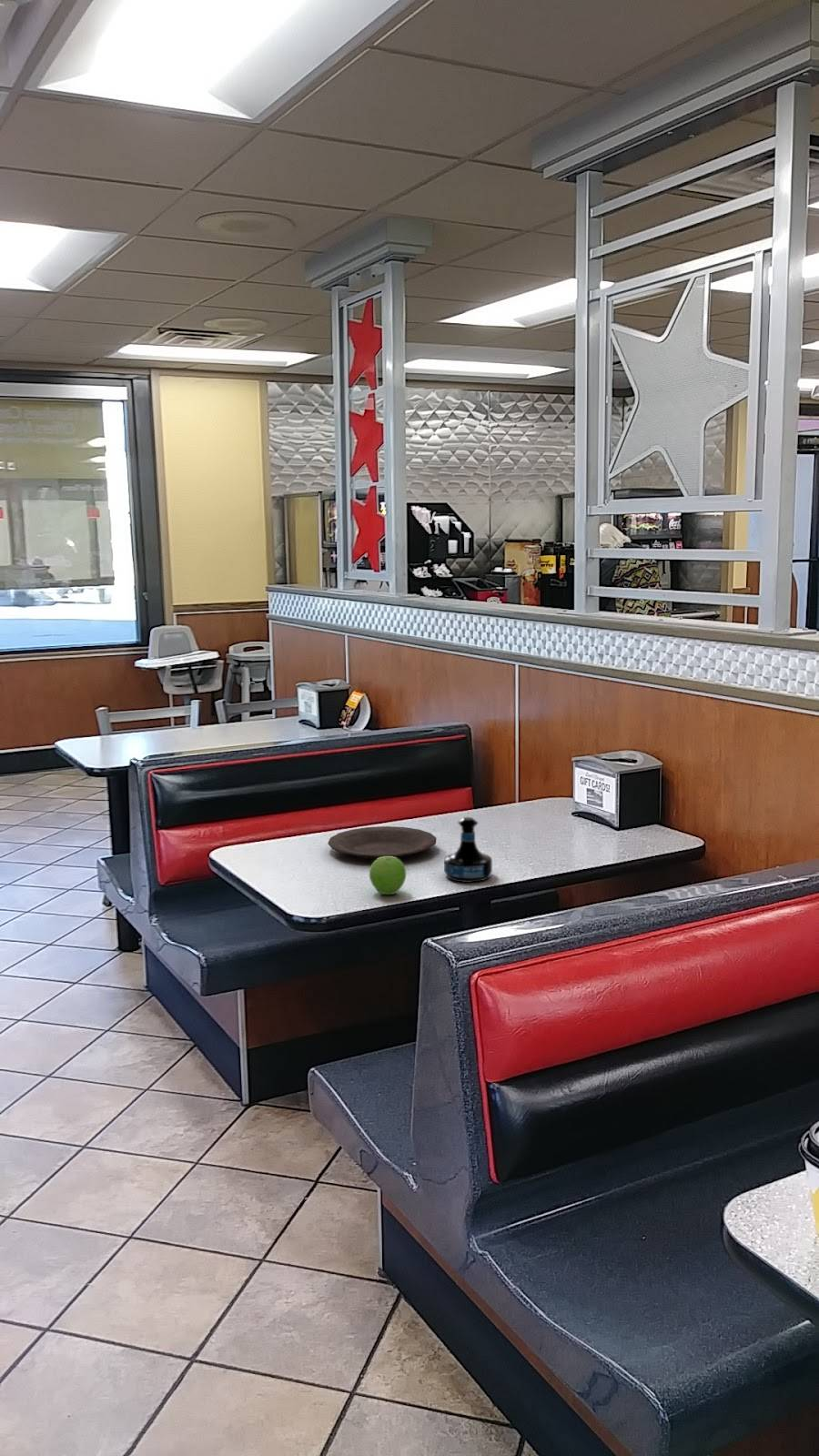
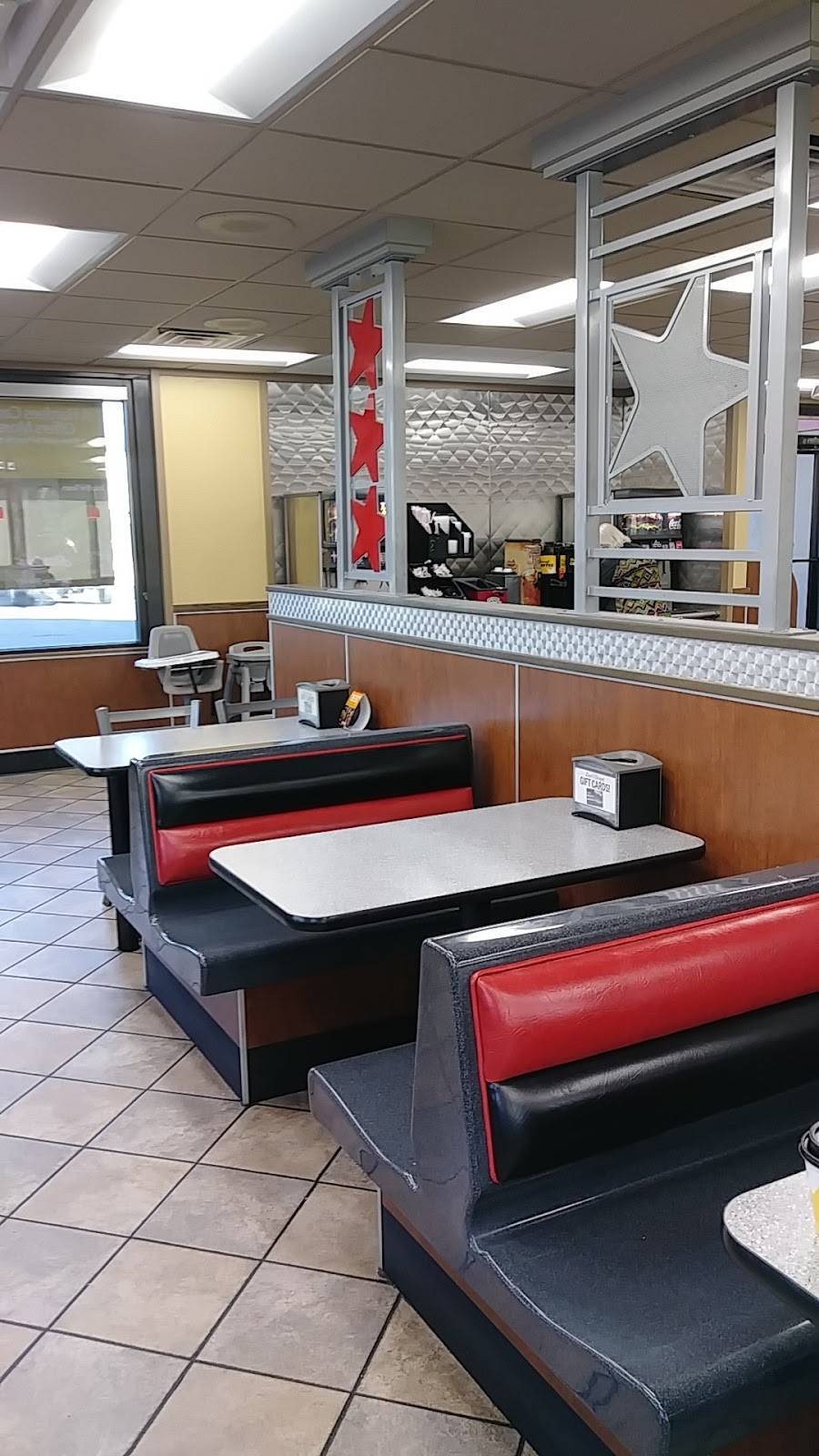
- tequila bottle [443,816,493,884]
- plate [327,825,438,860]
- fruit [369,856,407,895]
